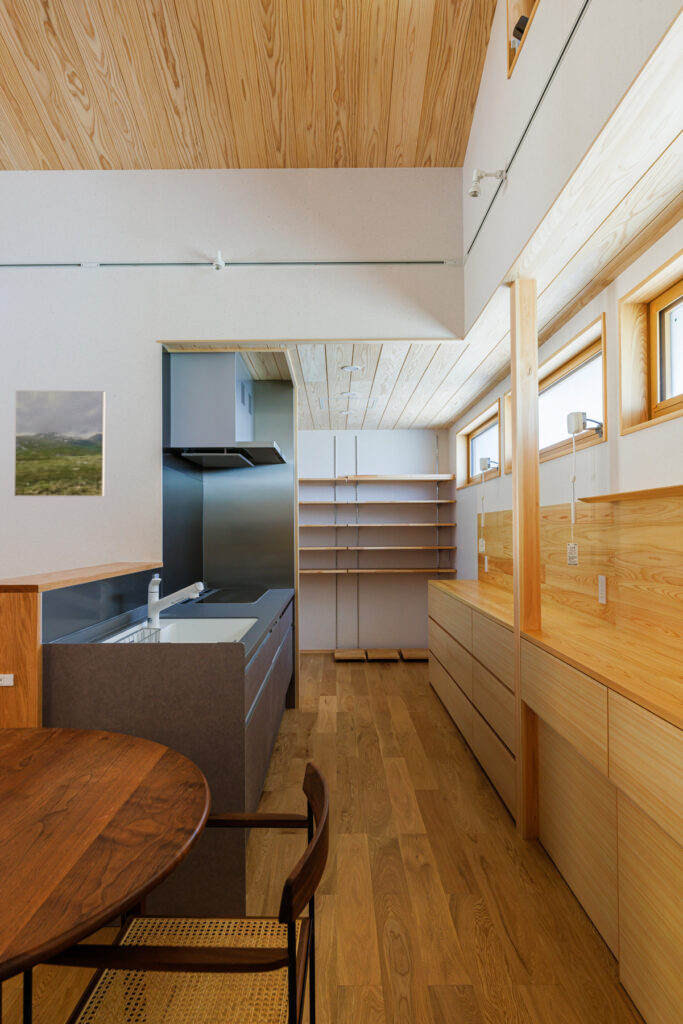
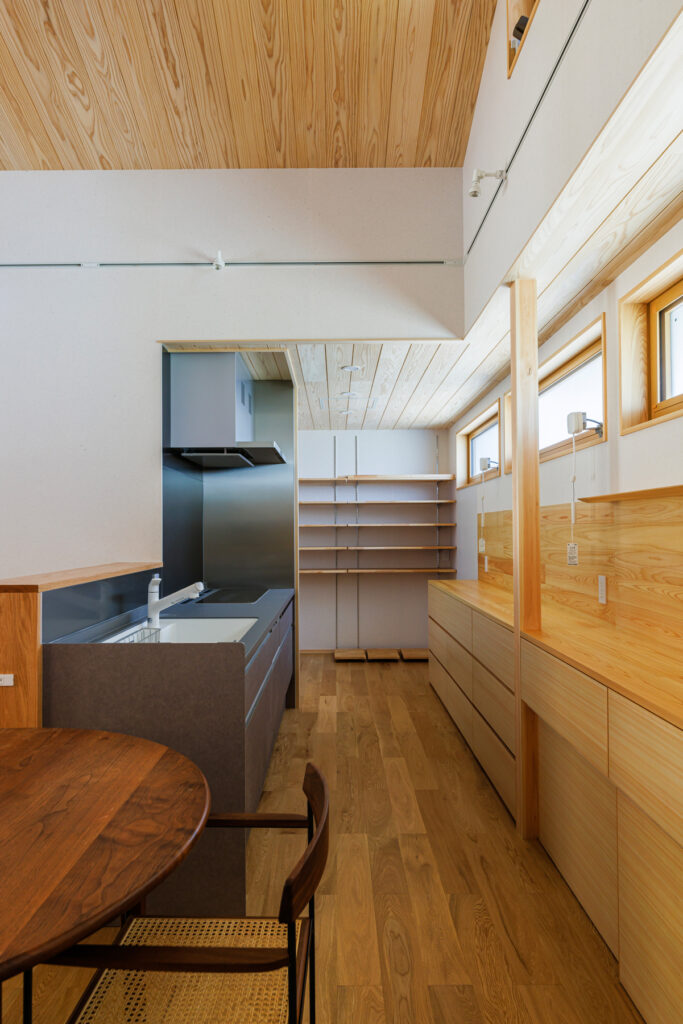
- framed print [13,390,107,498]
